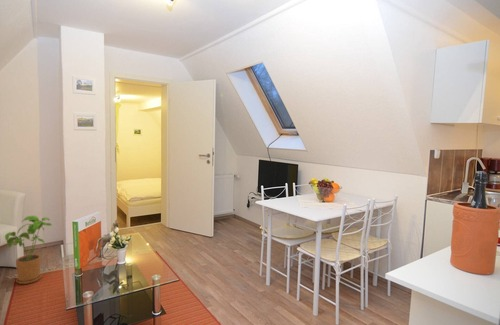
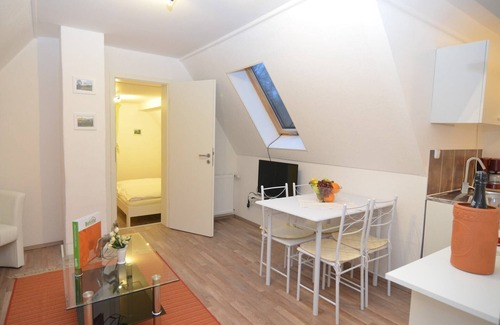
- house plant [4,215,53,285]
